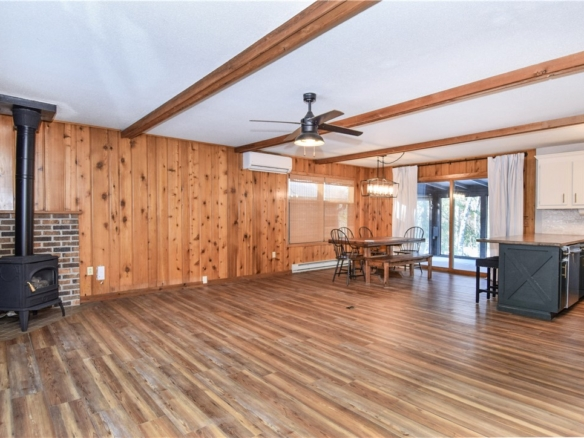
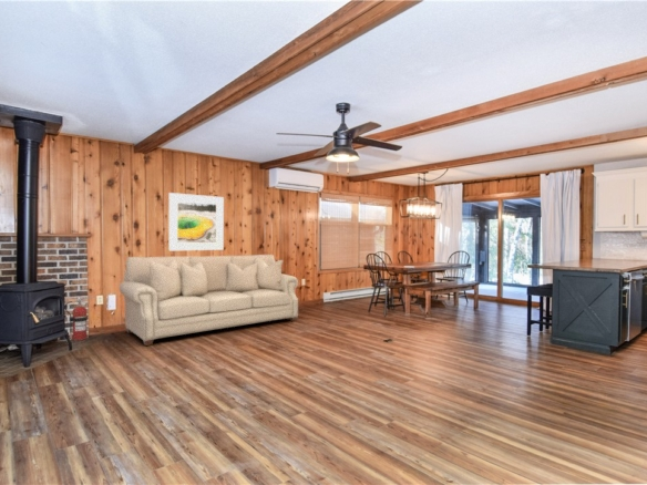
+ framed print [167,192,225,251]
+ sofa [119,254,299,347]
+ fire extinguisher [64,296,94,341]
